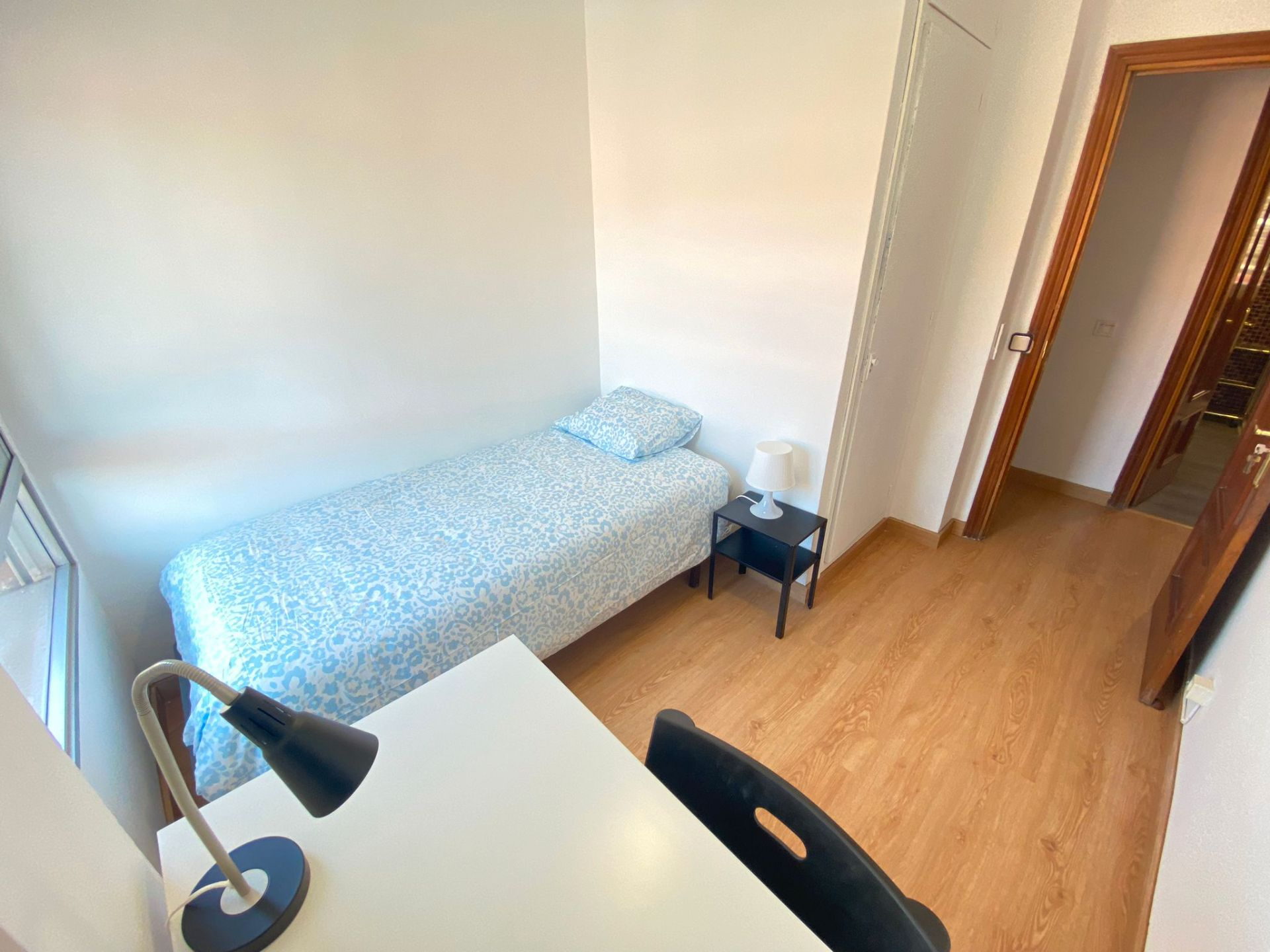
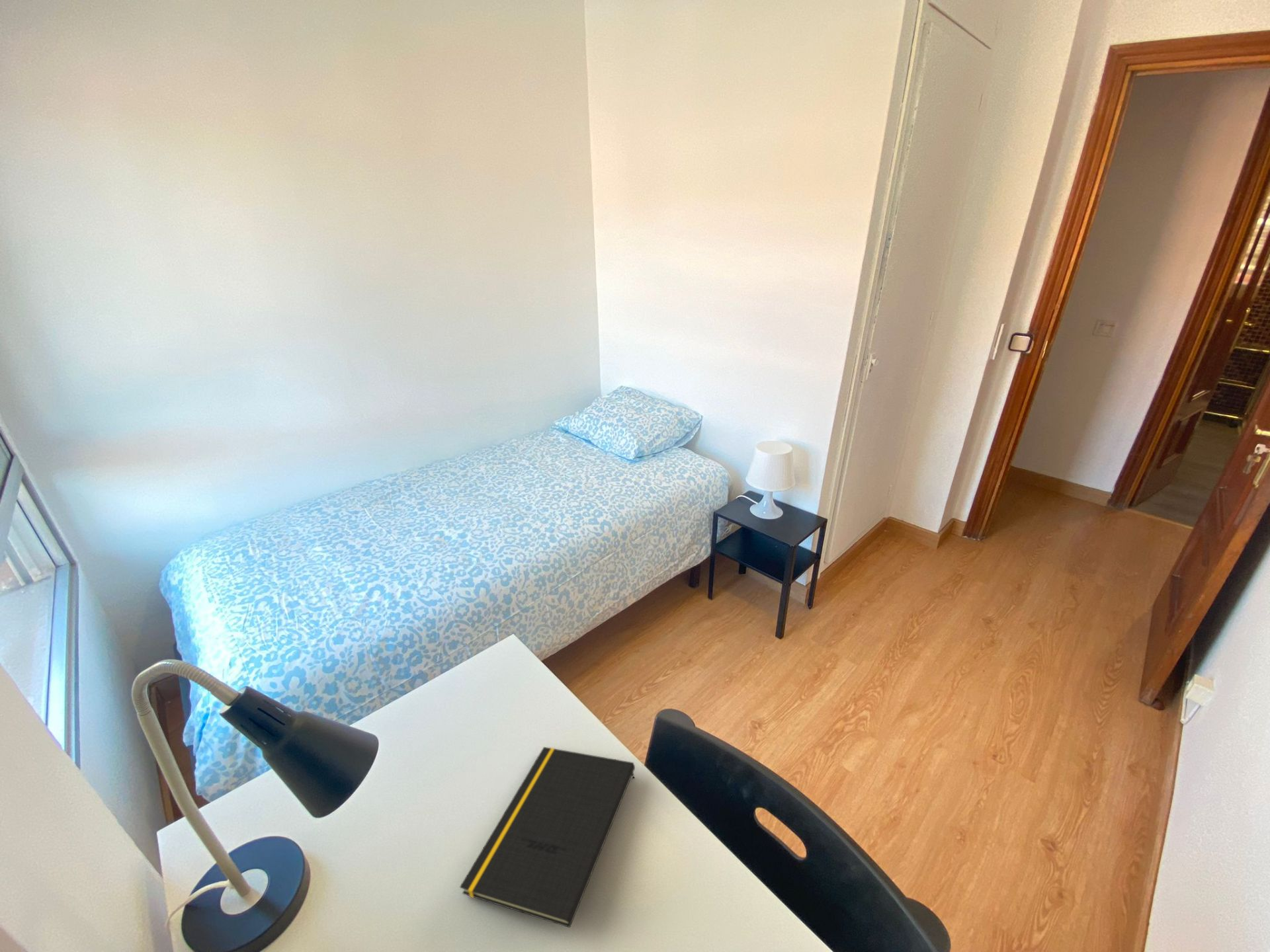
+ notepad [459,746,636,928]
